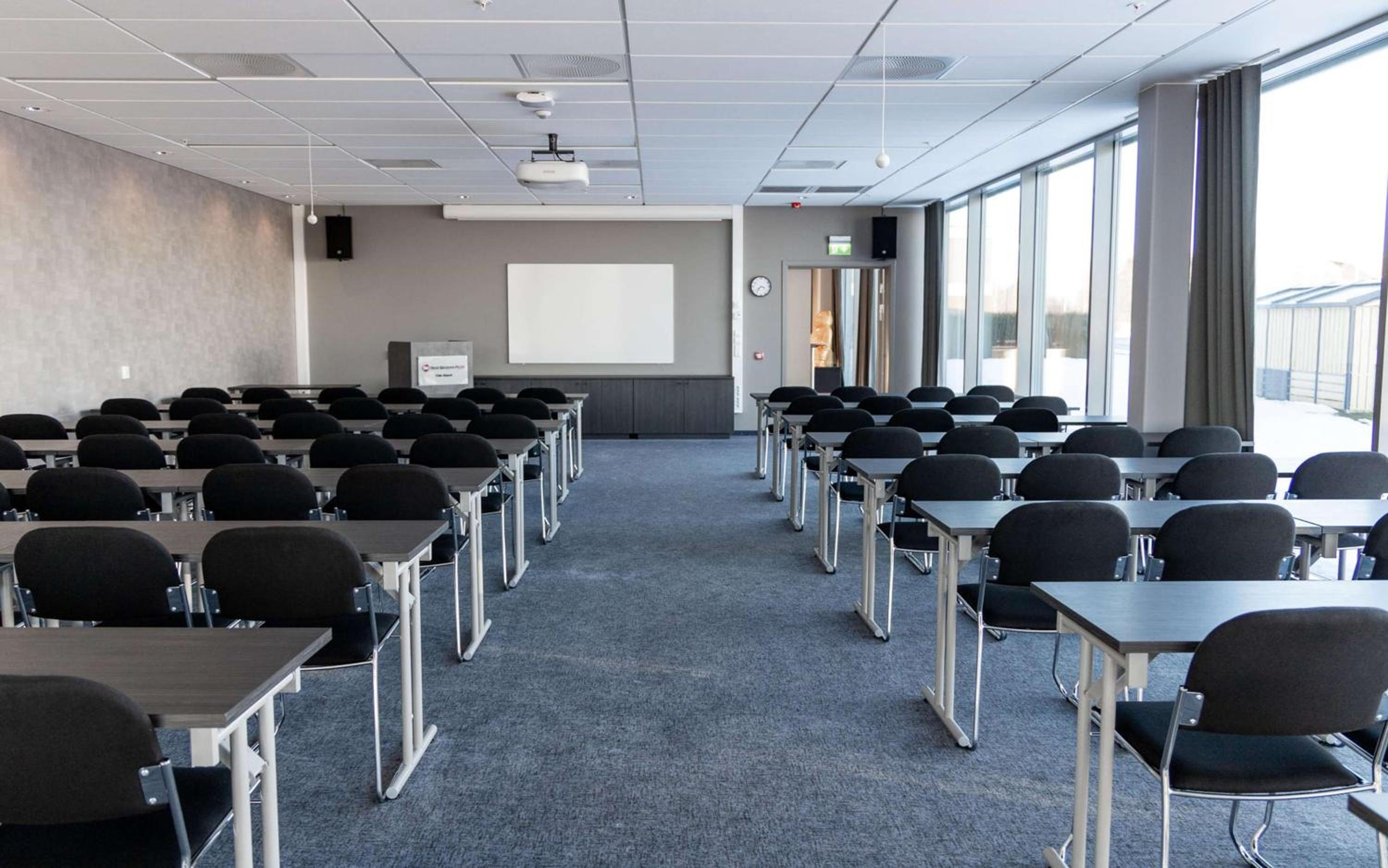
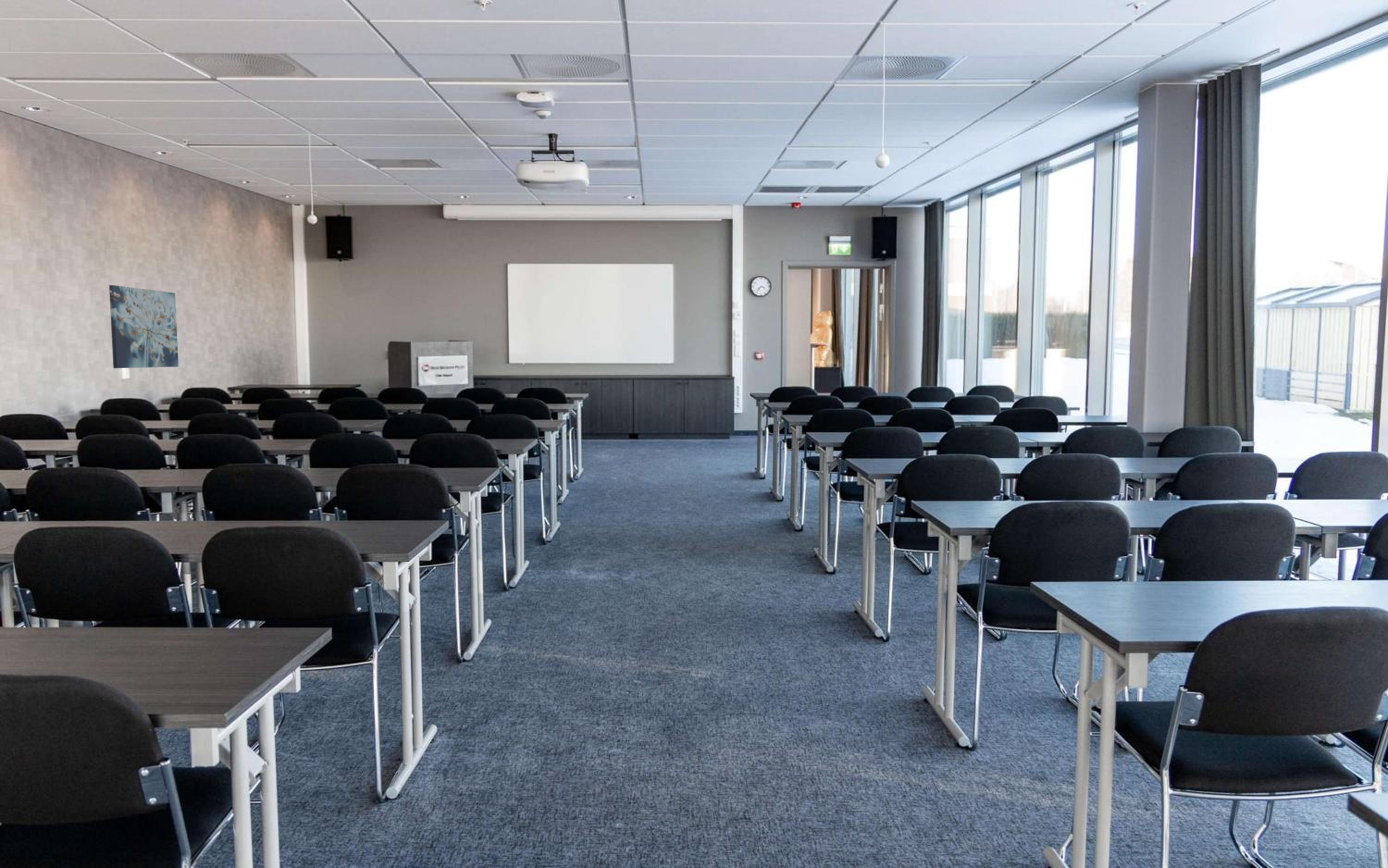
+ wall art [109,285,179,369]
